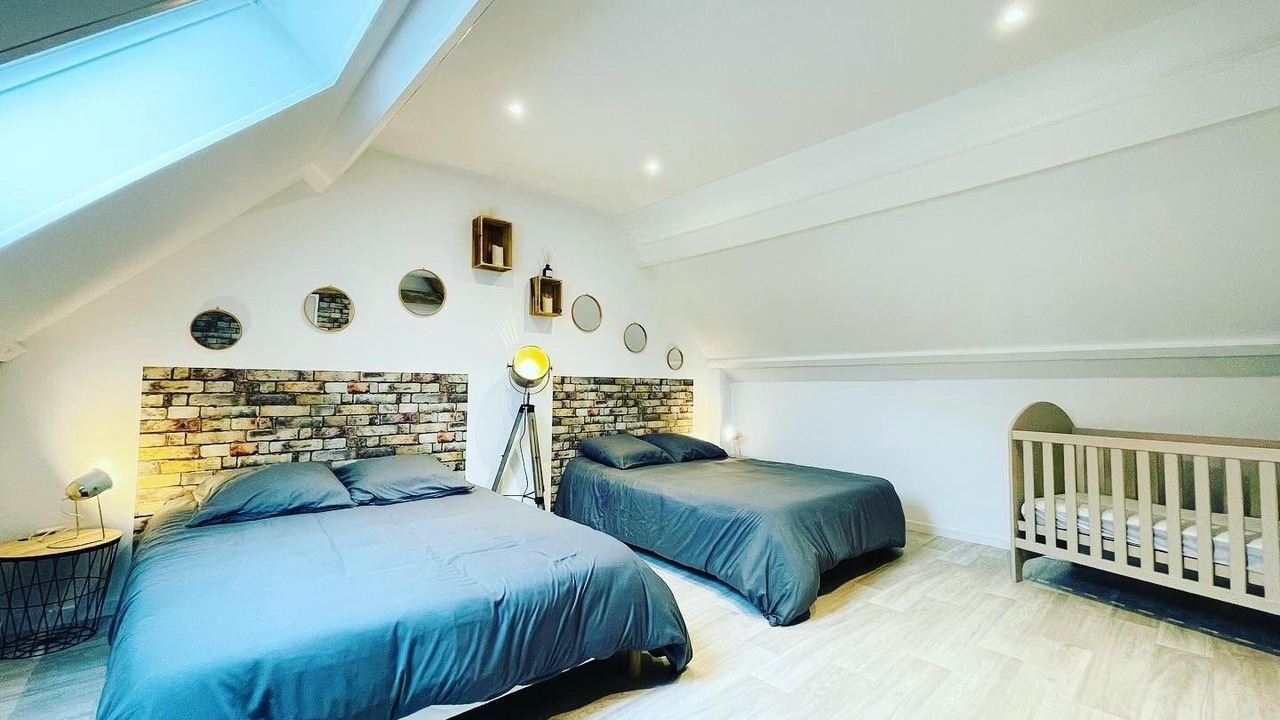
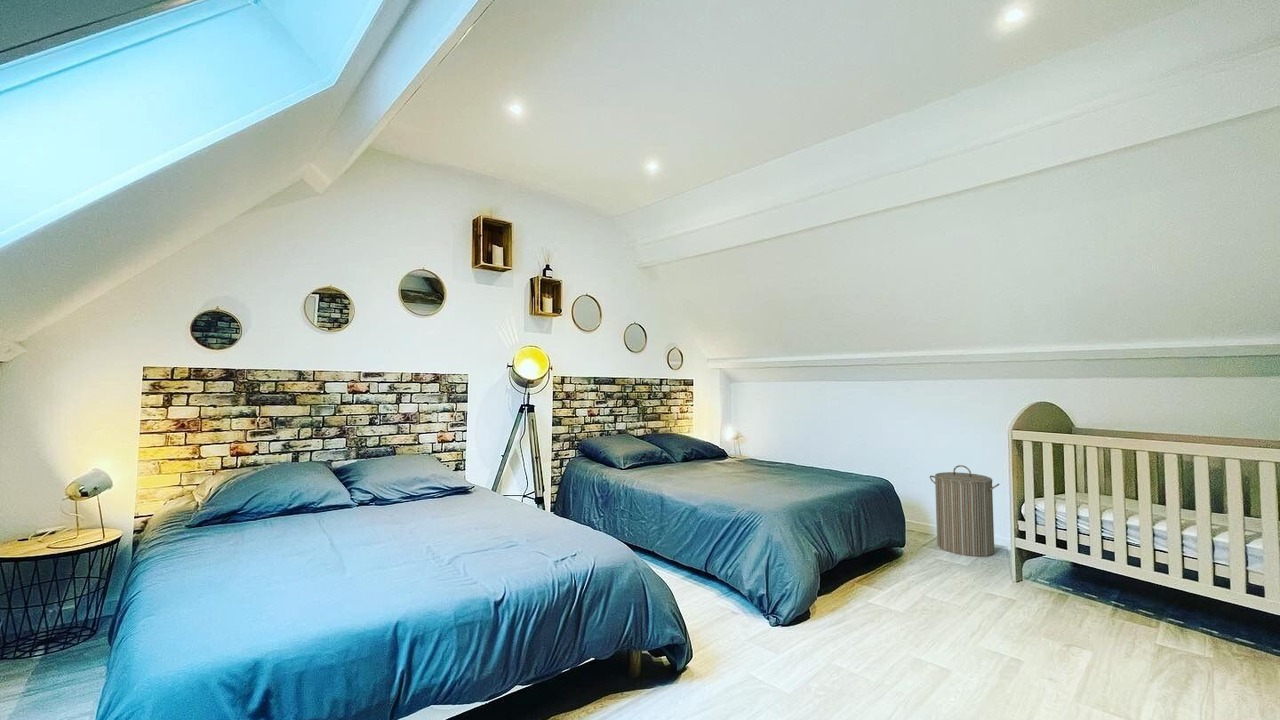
+ laundry hamper [929,464,1001,558]
